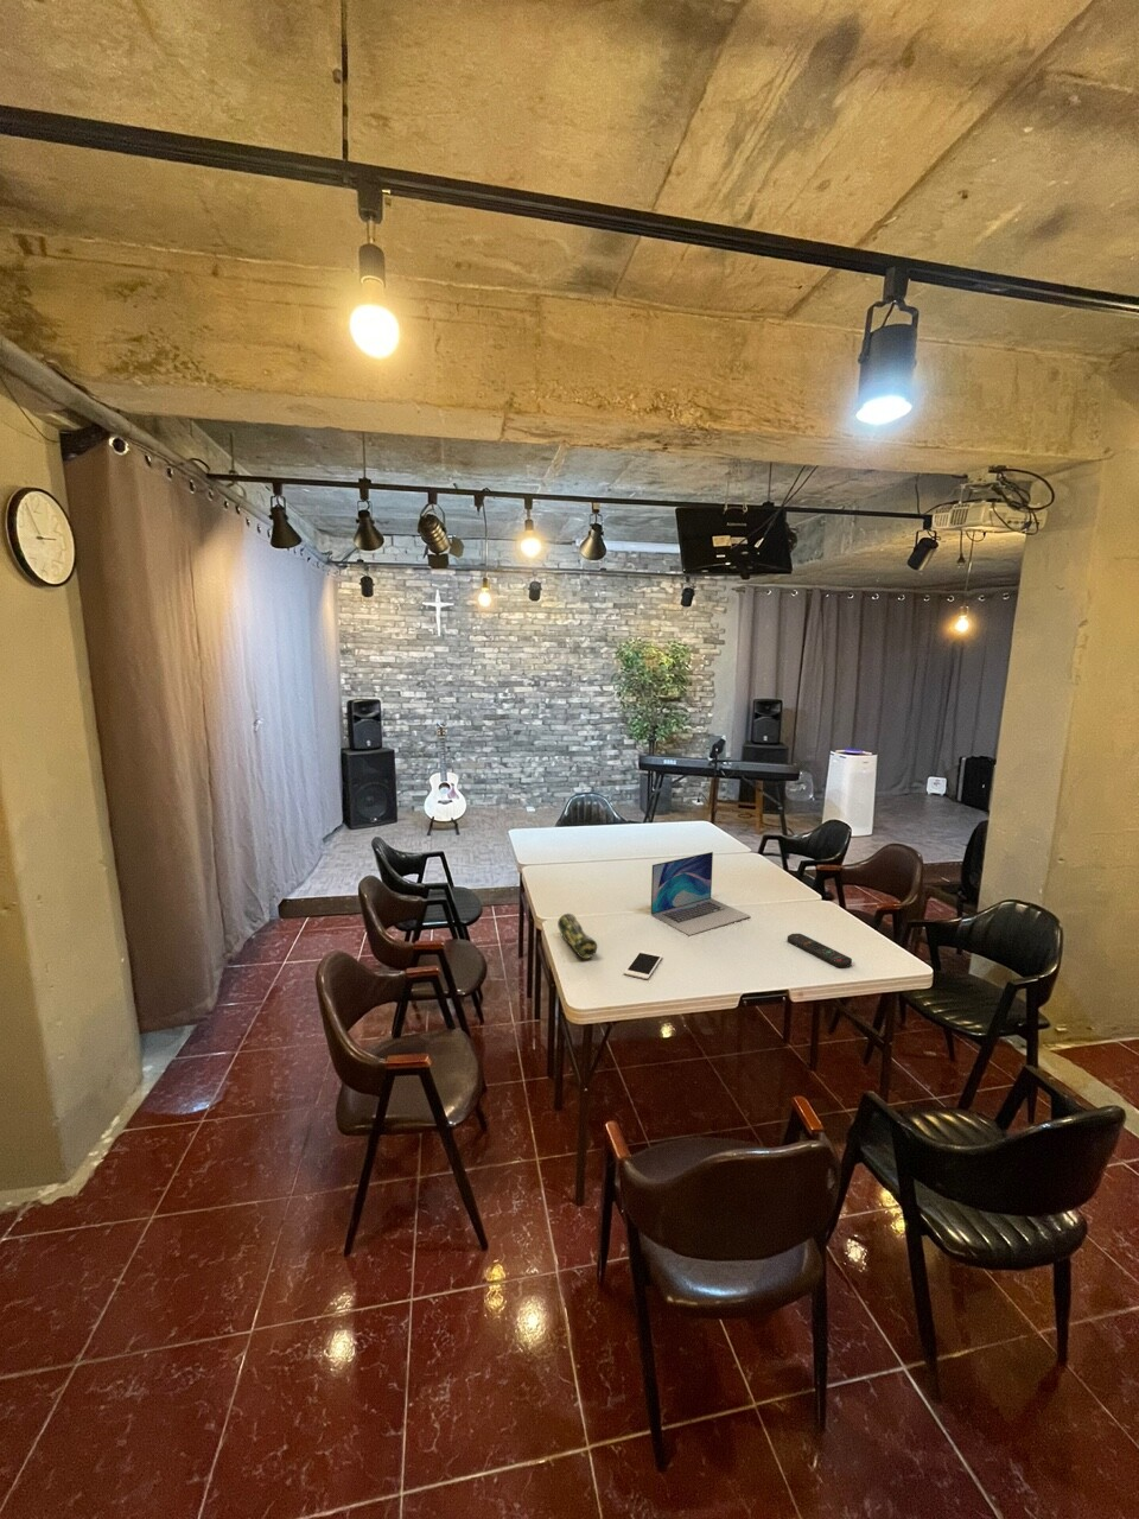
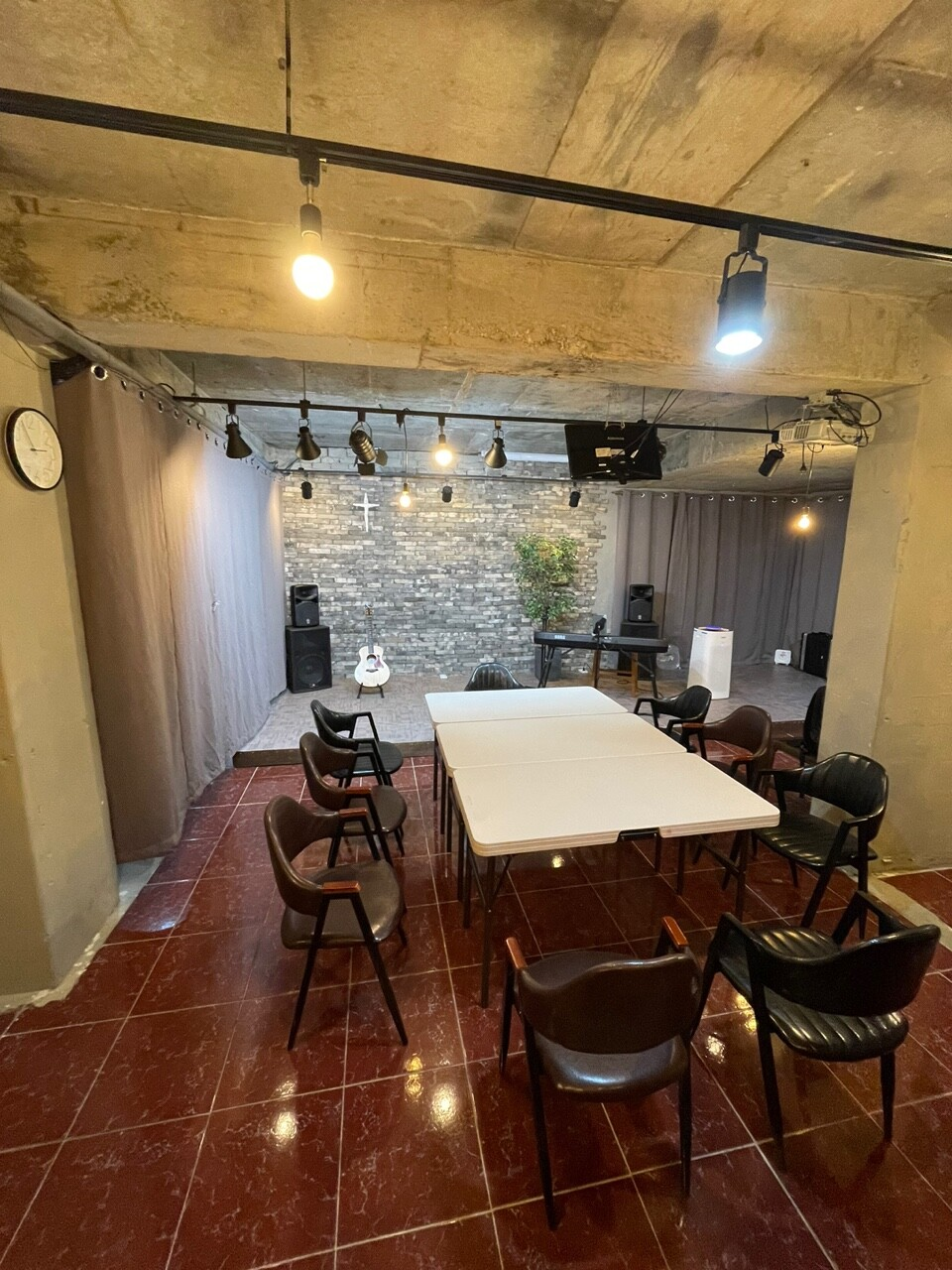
- remote control [786,933,853,969]
- laptop [650,850,753,937]
- pencil case [556,913,598,960]
- cell phone [623,950,663,981]
